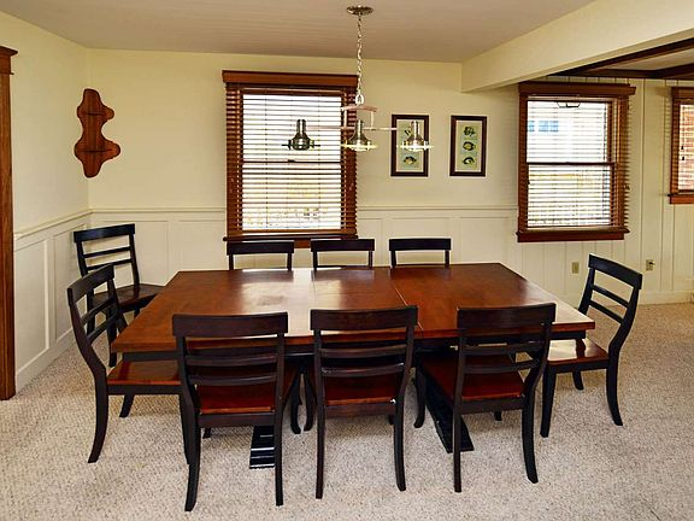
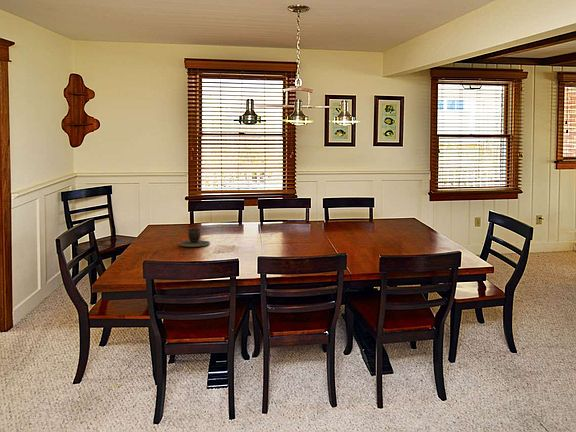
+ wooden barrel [178,227,211,248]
